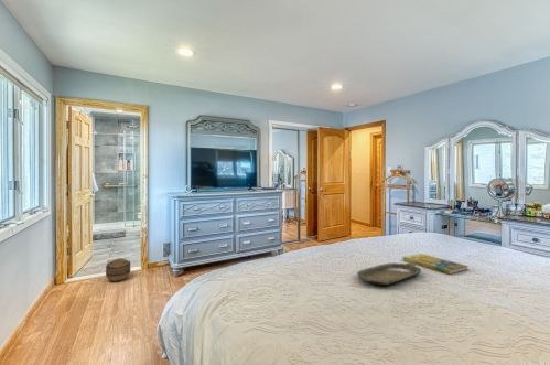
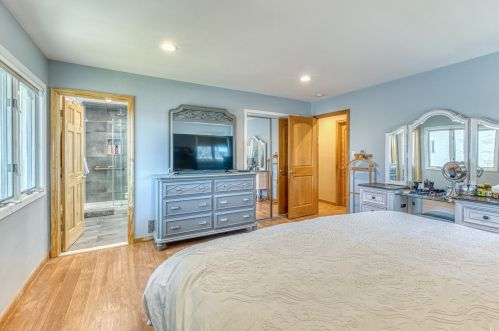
- booklet [401,253,470,276]
- serving tray [356,262,422,287]
- basket [105,258,131,282]
